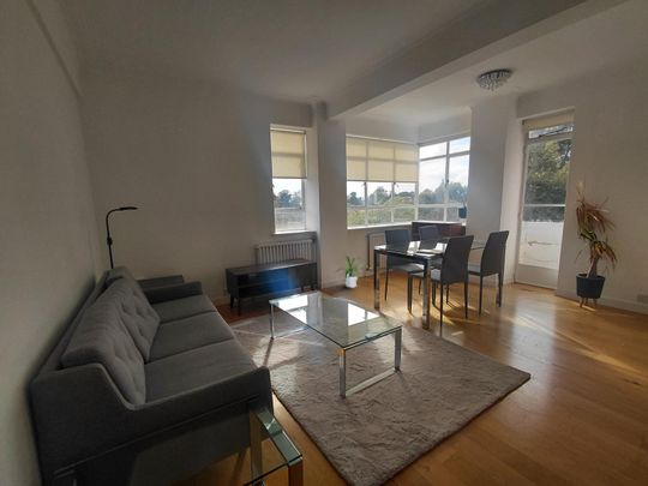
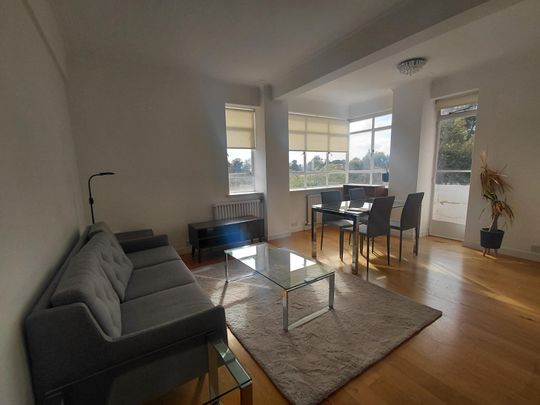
- house plant [336,256,364,288]
